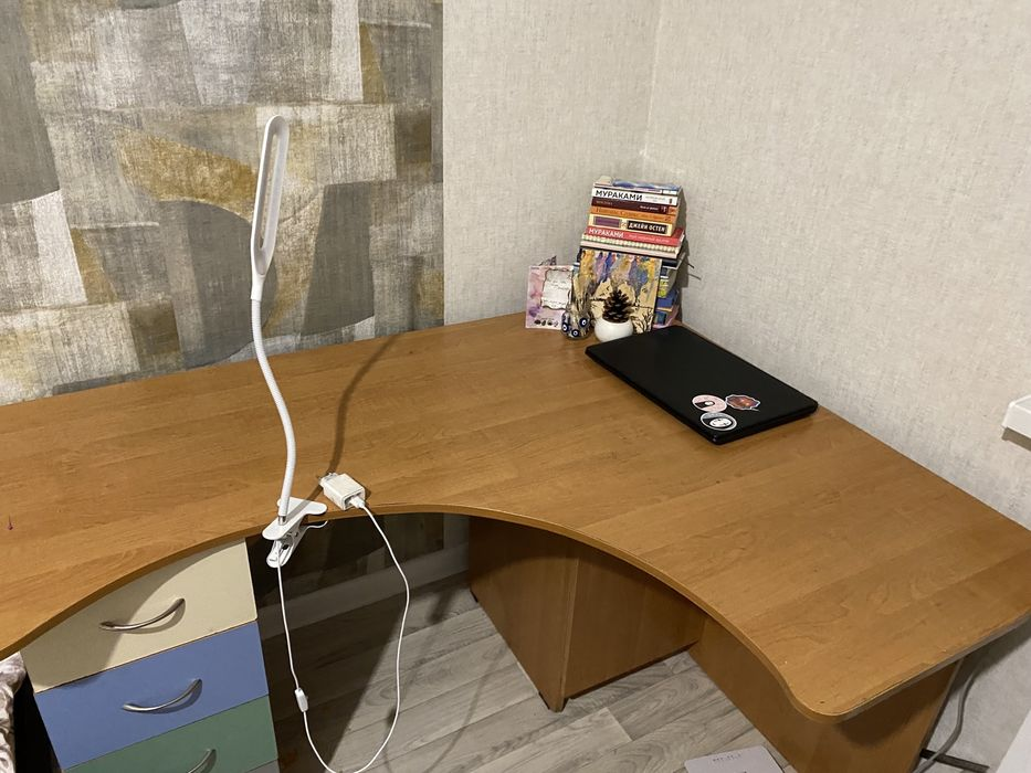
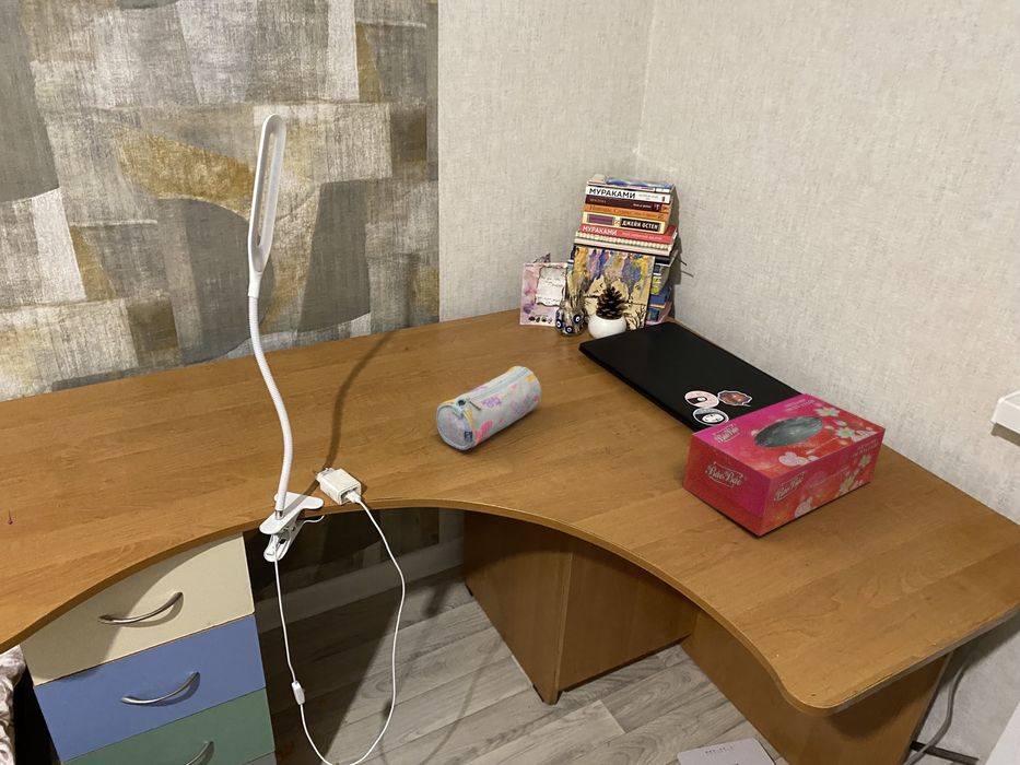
+ tissue box [682,392,887,537]
+ pencil case [435,365,542,450]
